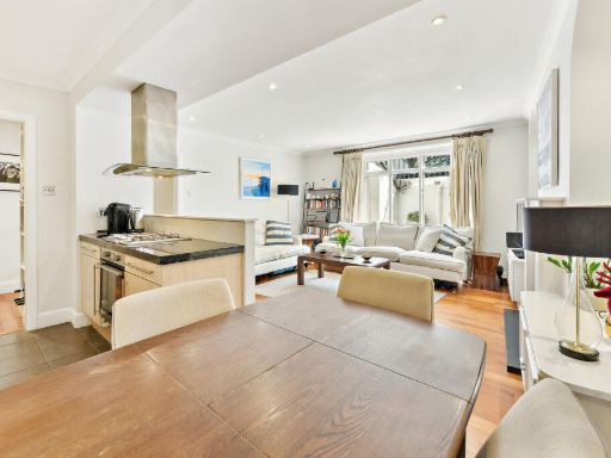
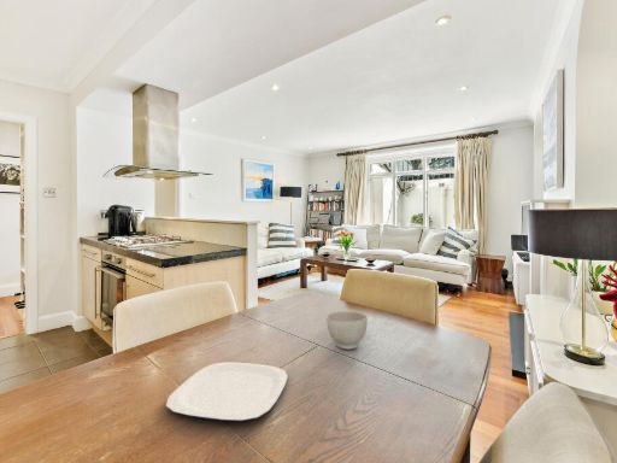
+ bowl [325,310,369,351]
+ plate [165,361,289,422]
